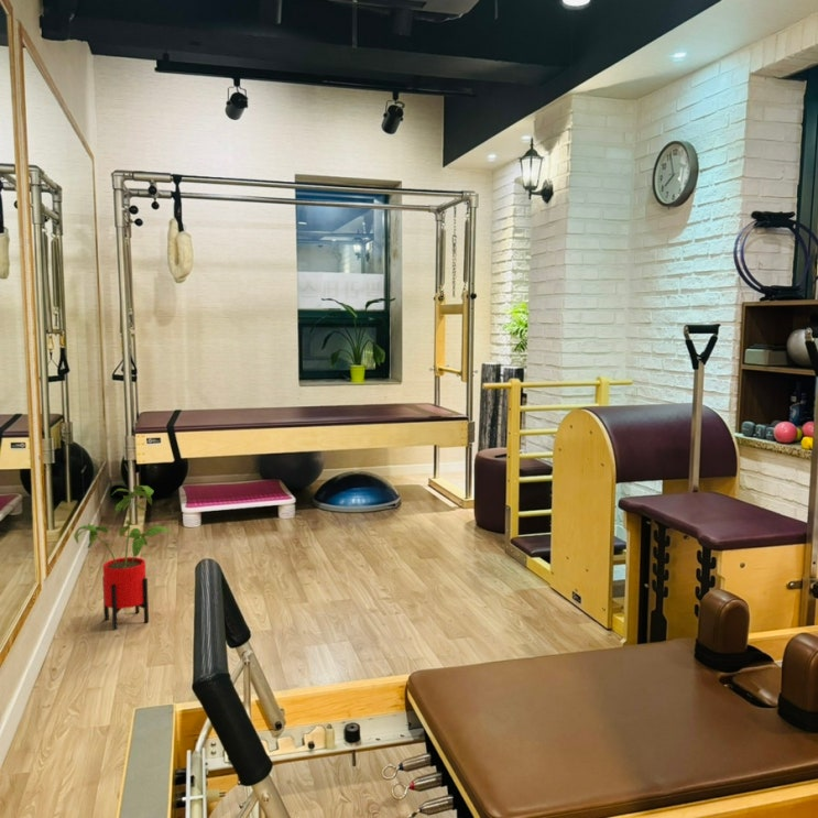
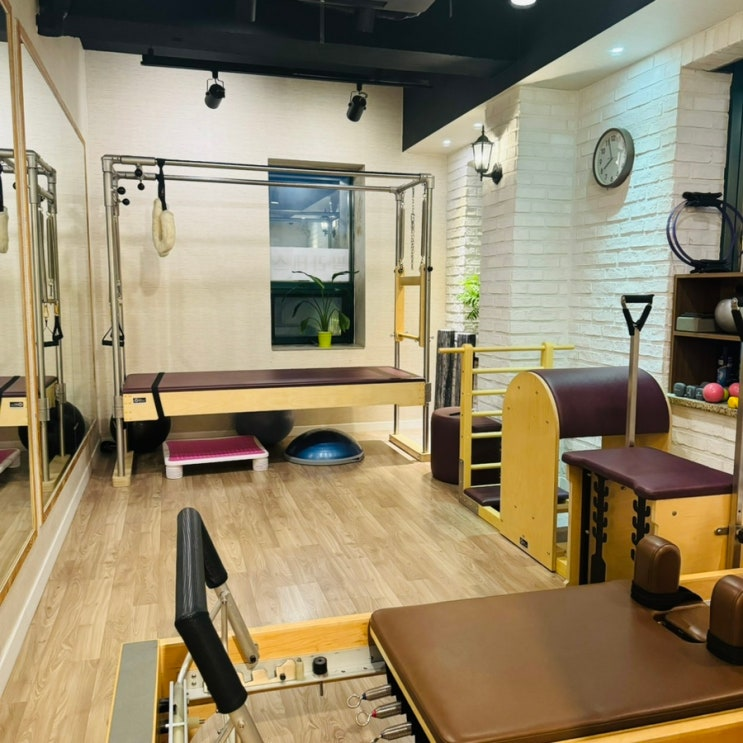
- house plant [73,484,172,631]
